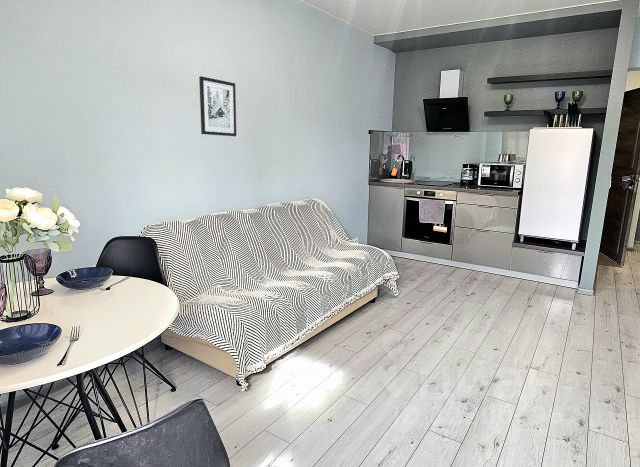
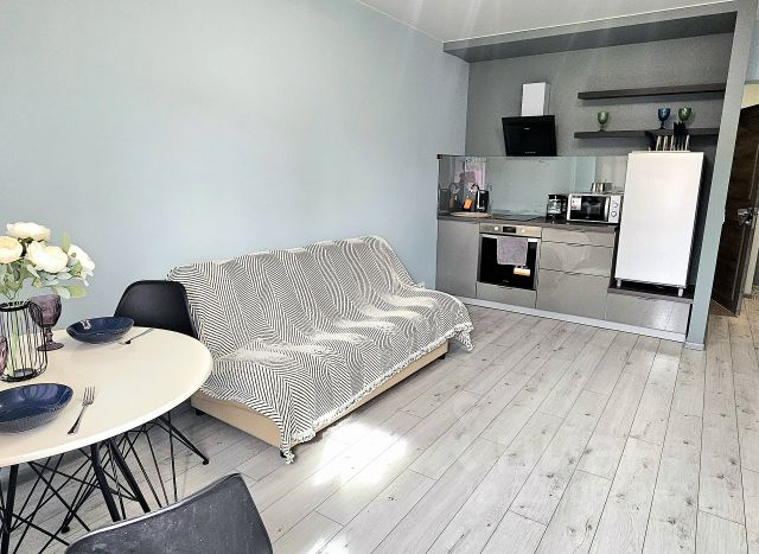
- wall art [198,75,237,137]
